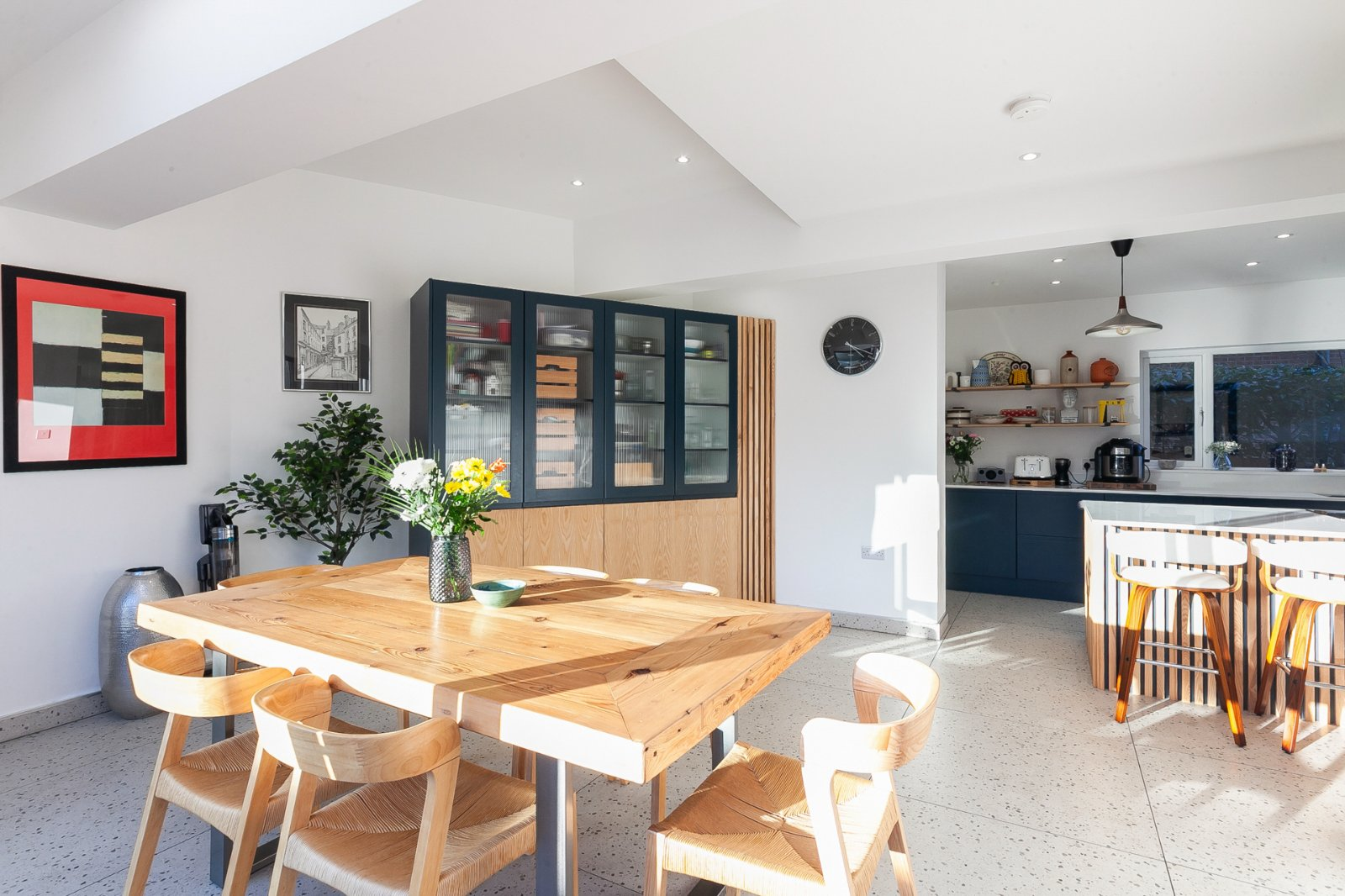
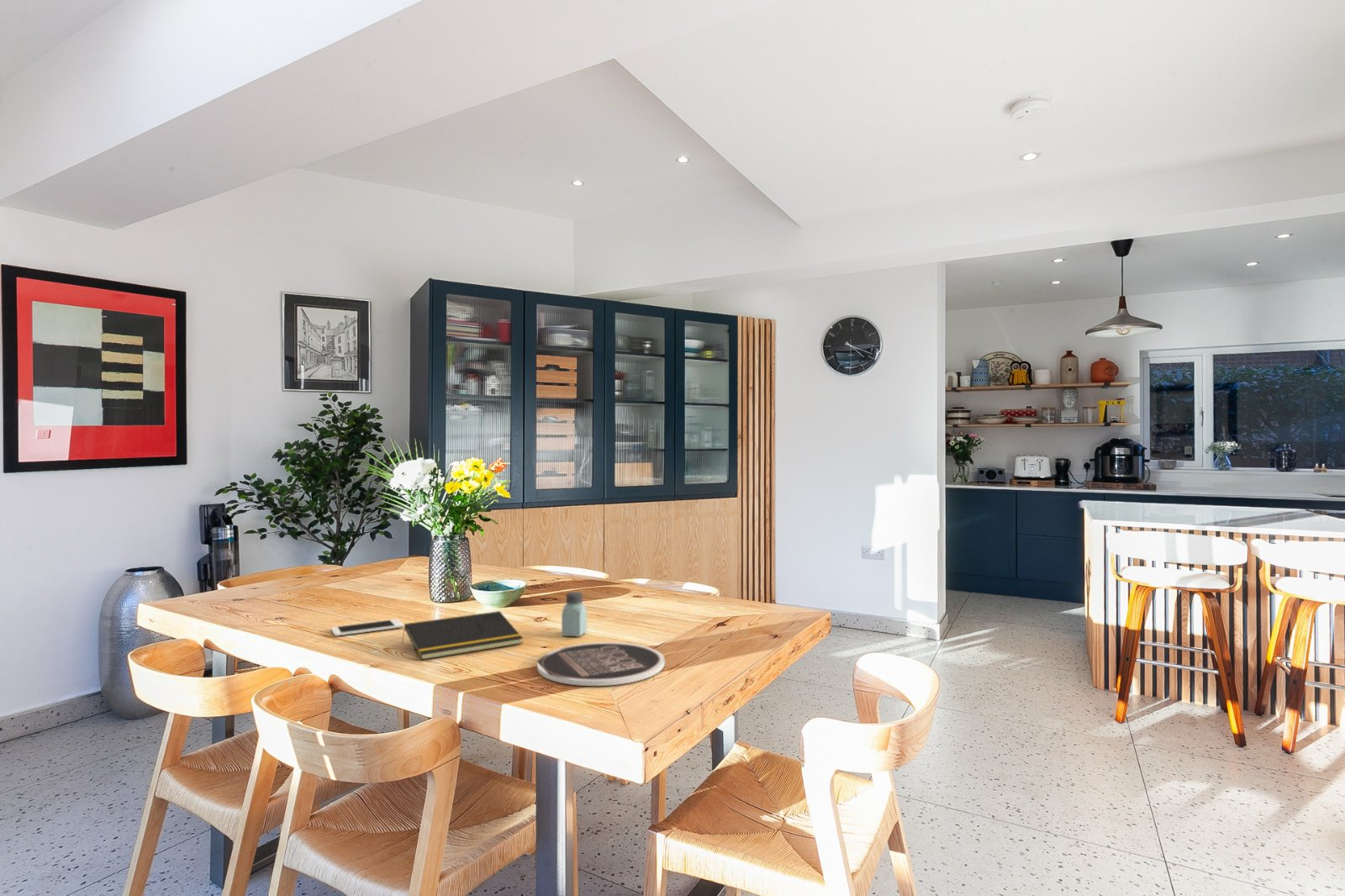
+ saltshaker [561,591,588,637]
+ notepad [401,610,524,661]
+ cell phone [330,619,404,637]
+ plate [536,641,666,687]
